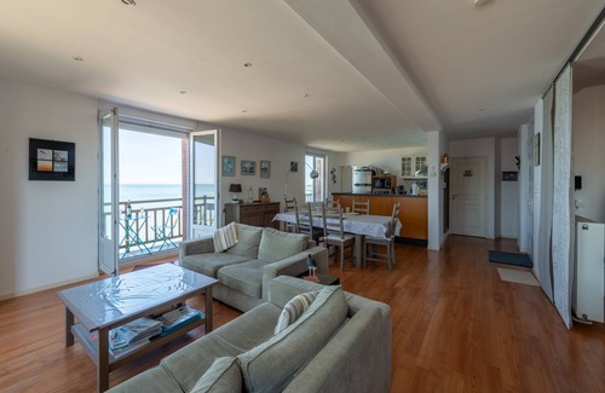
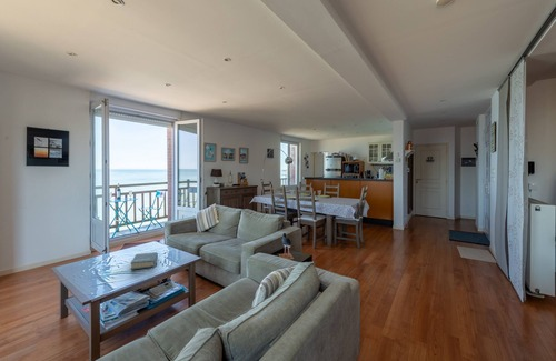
+ hardback book [130,251,159,271]
